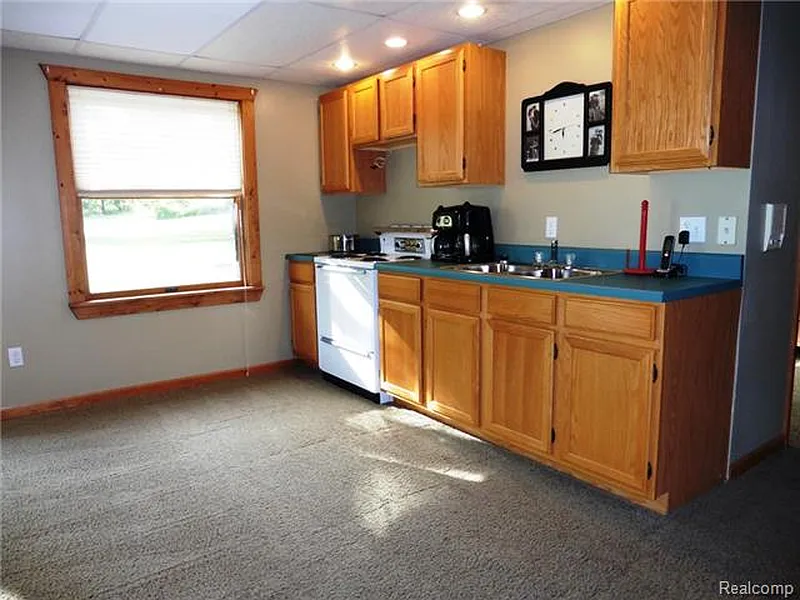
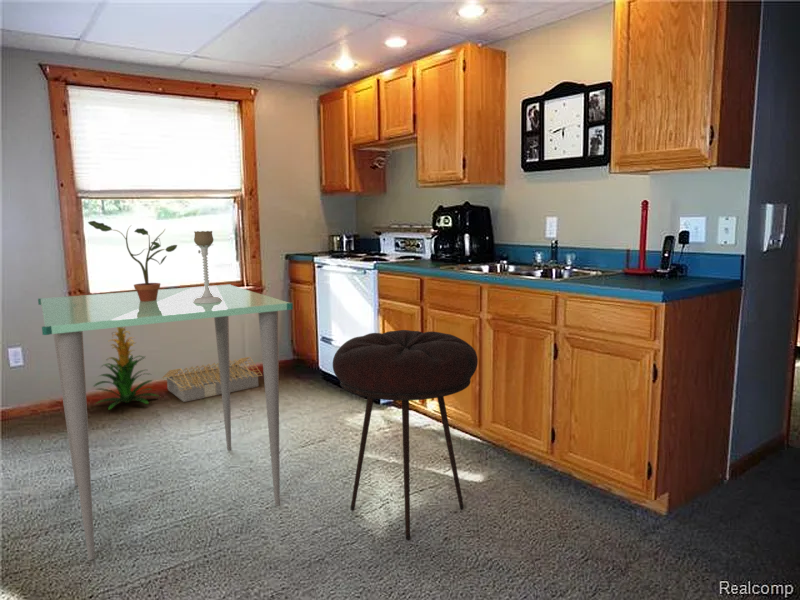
+ architectural model [161,356,263,403]
+ candle holder [193,230,223,304]
+ indoor plant [92,326,159,411]
+ stool [332,329,479,541]
+ potted plant [87,220,178,301]
+ dining table [37,283,294,561]
